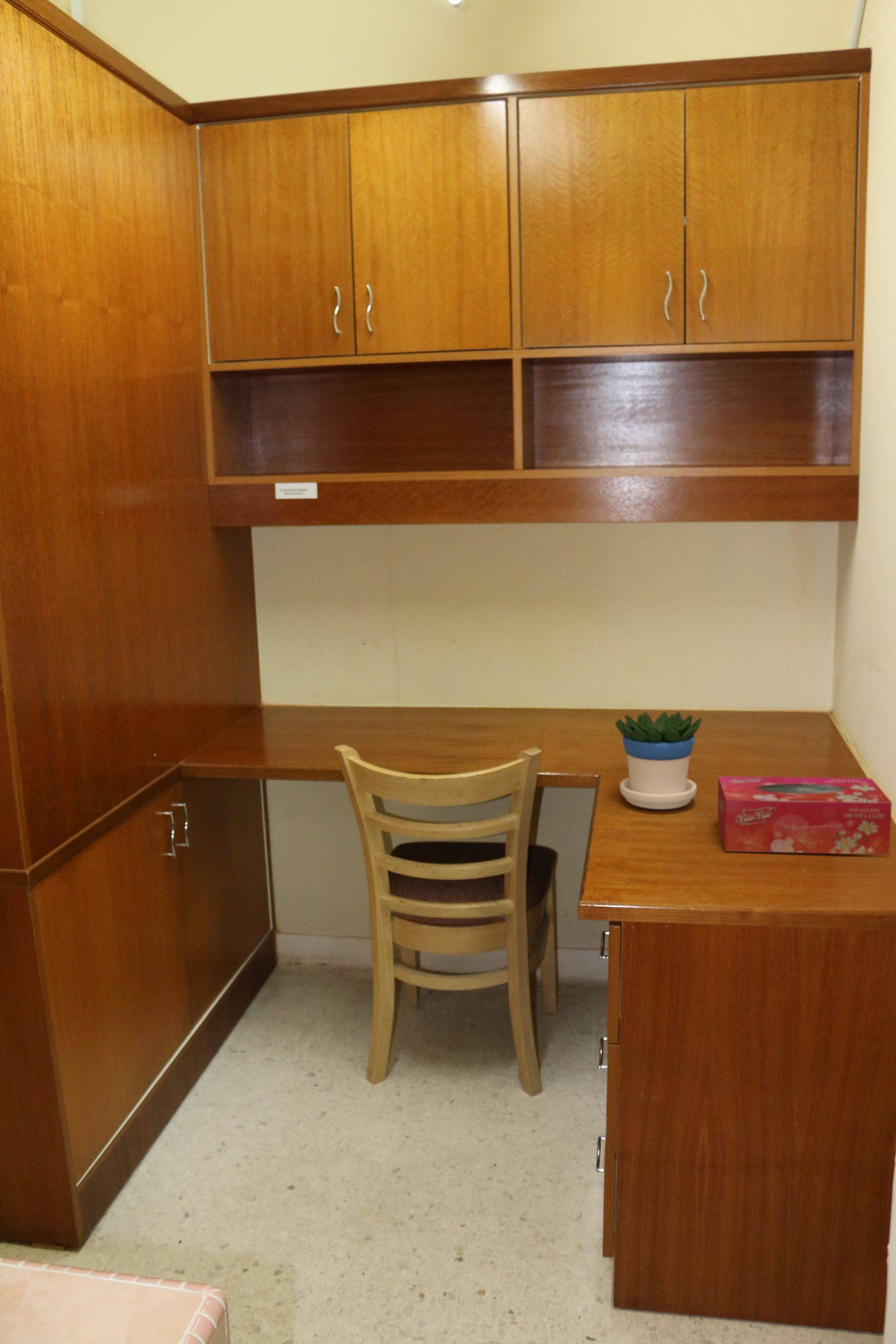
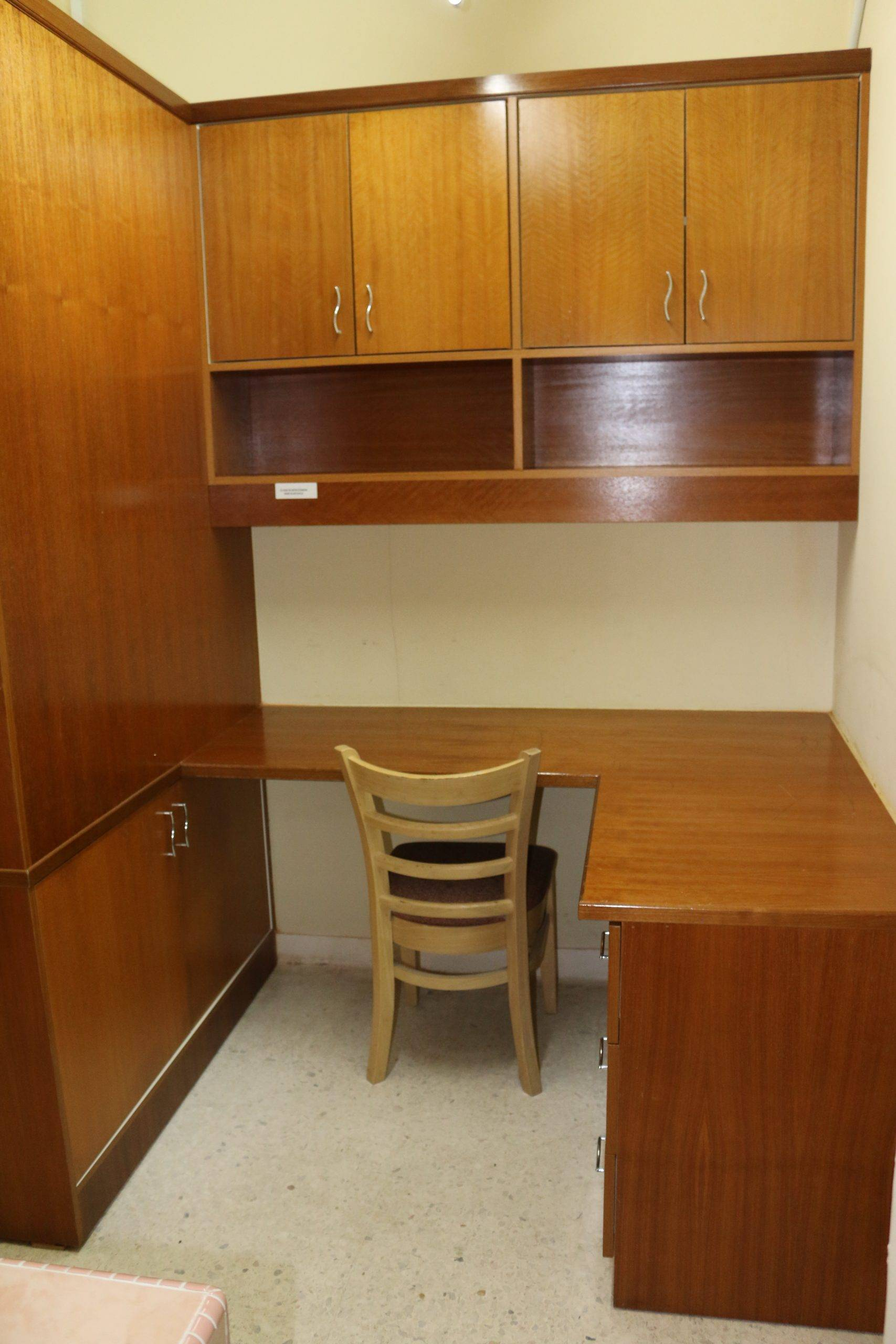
- flowerpot [615,711,702,810]
- tissue box [717,776,892,856]
